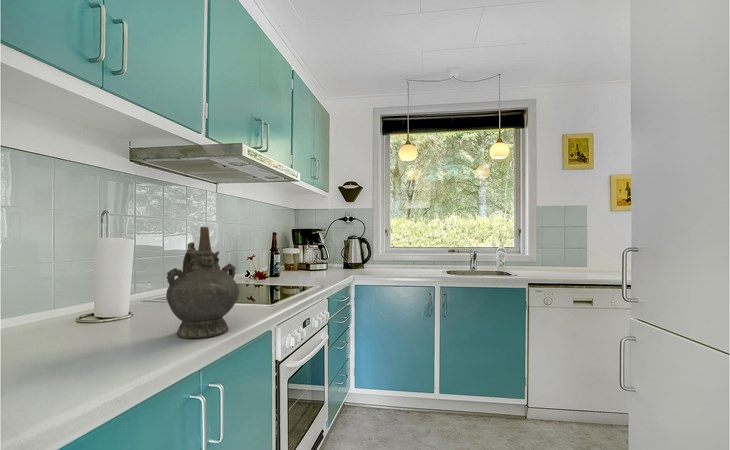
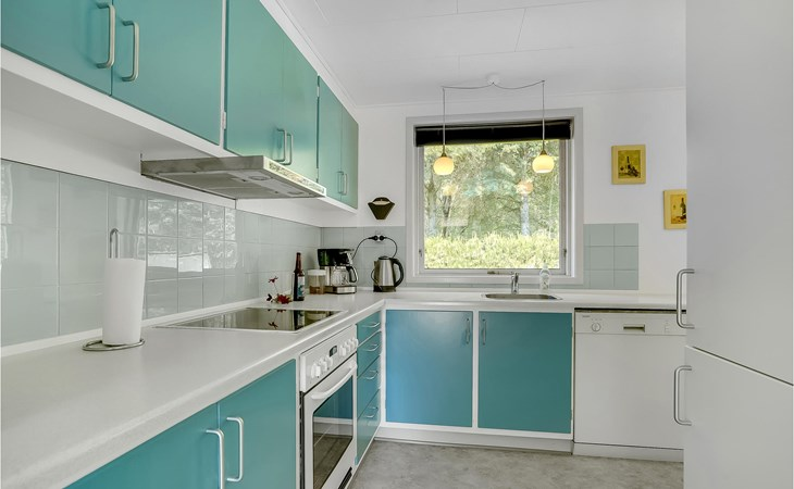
- ceremonial vessel [165,226,240,339]
